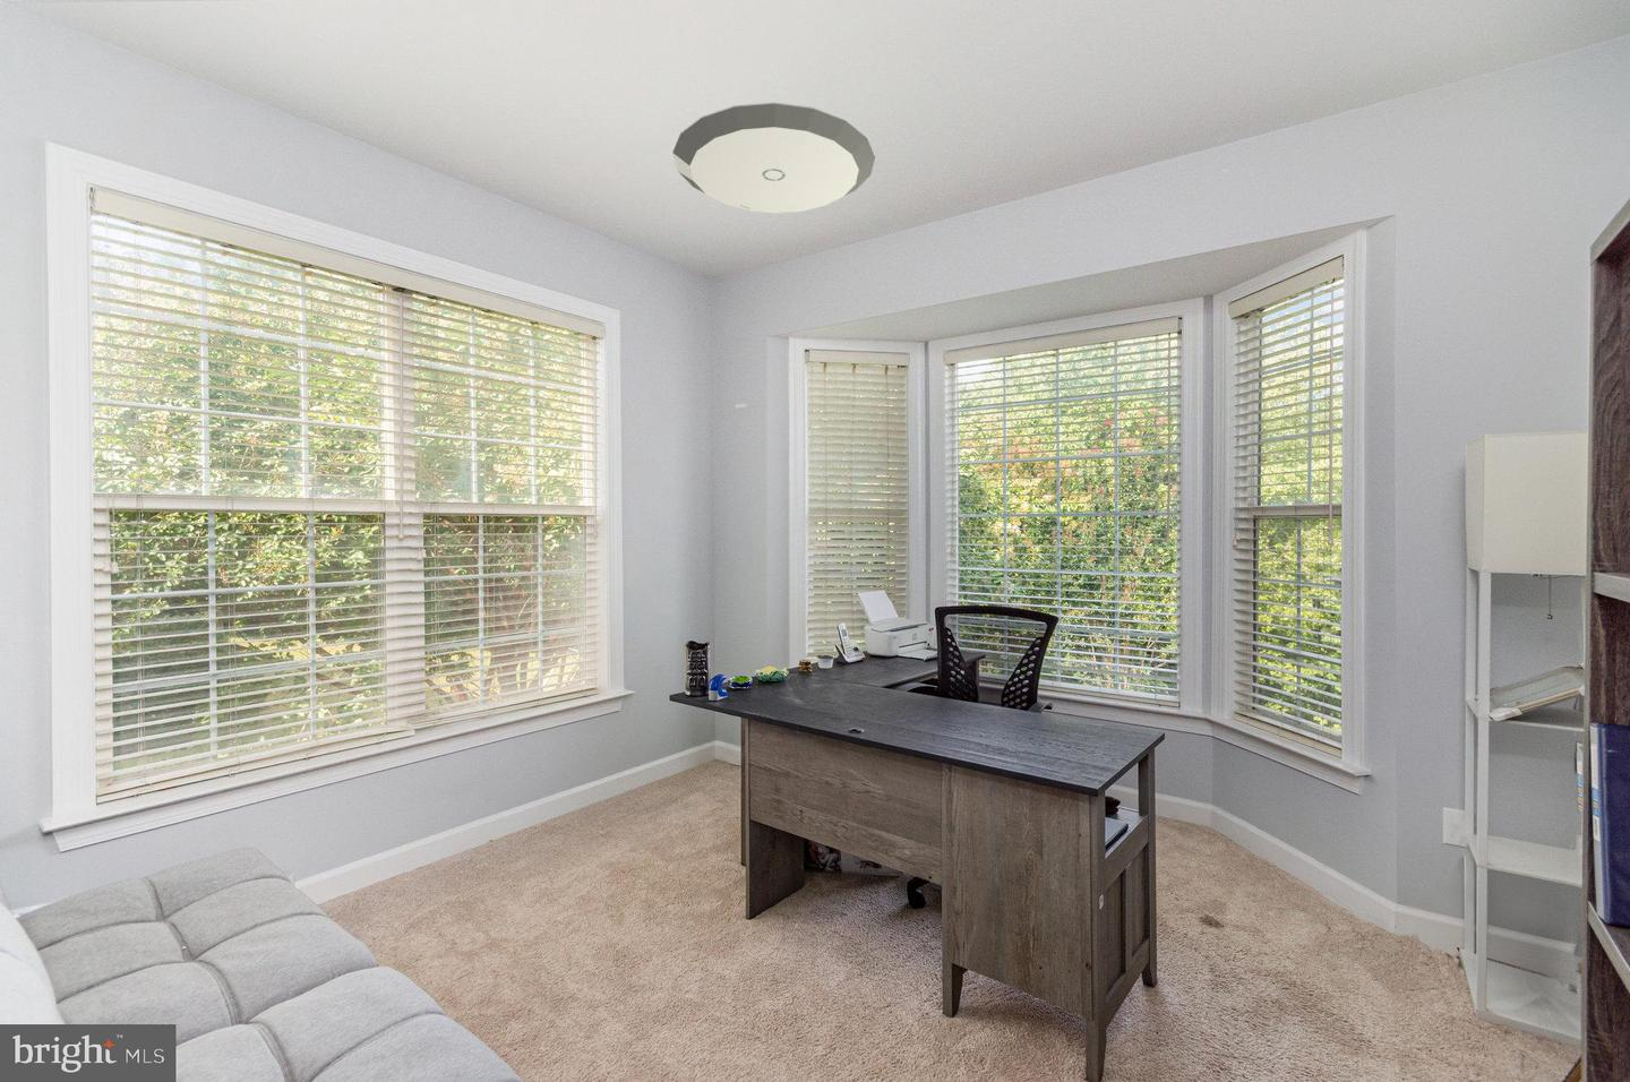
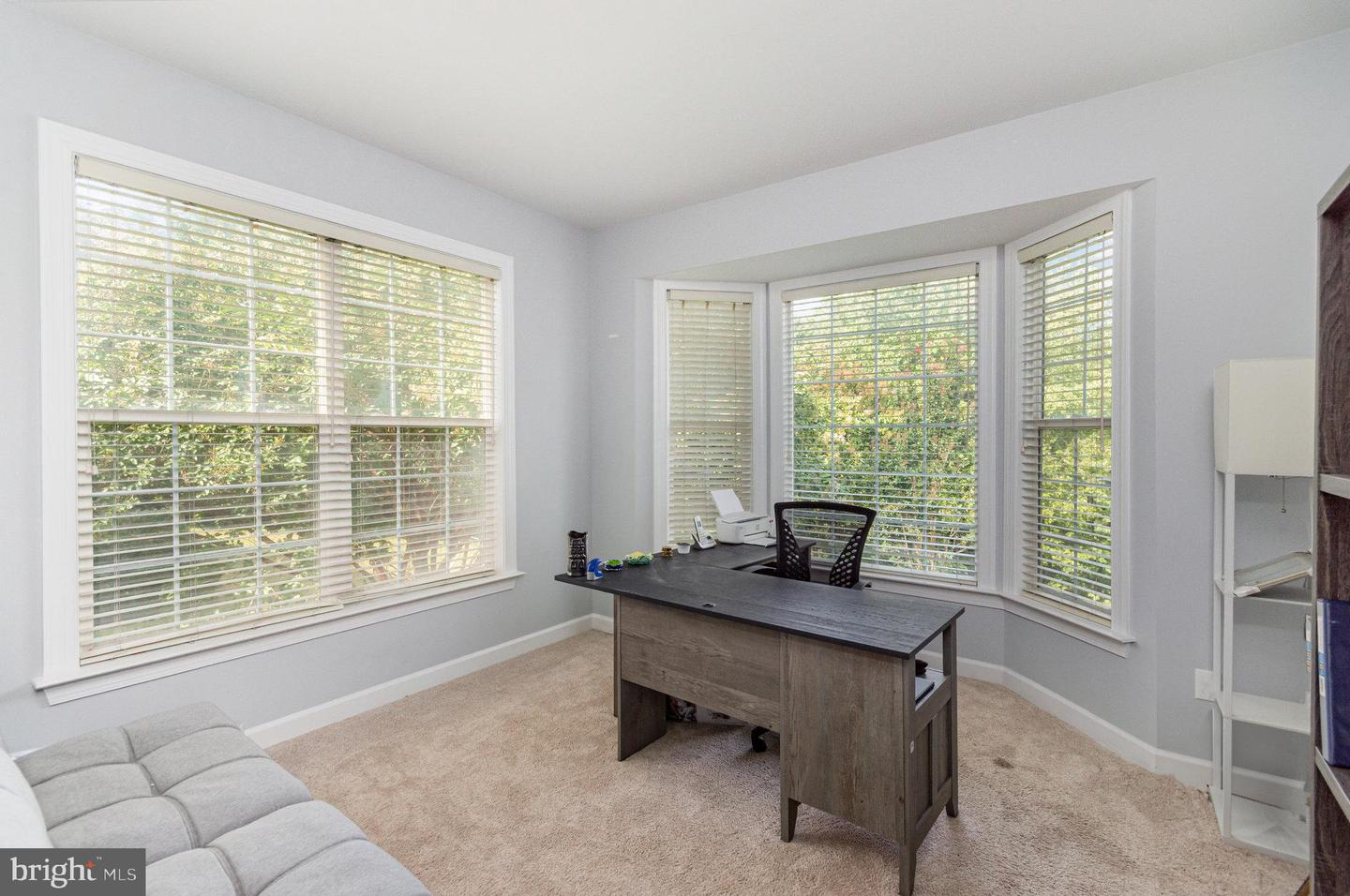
- ceiling light fixture [671,100,877,214]
